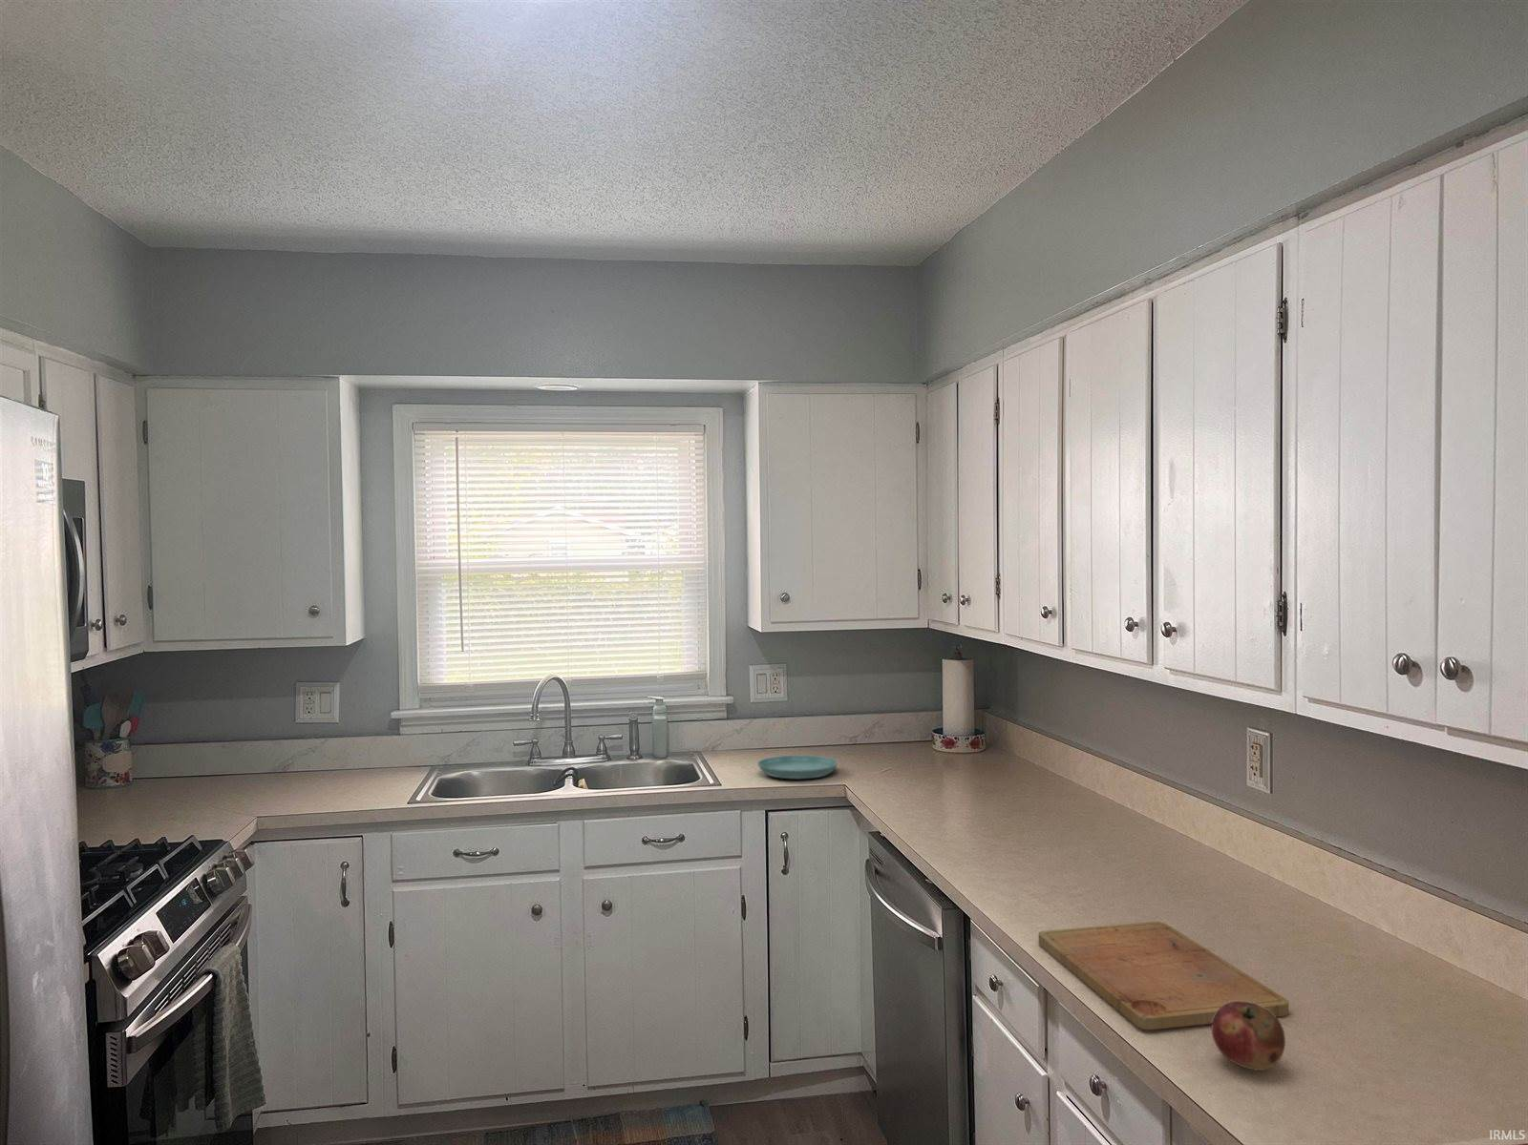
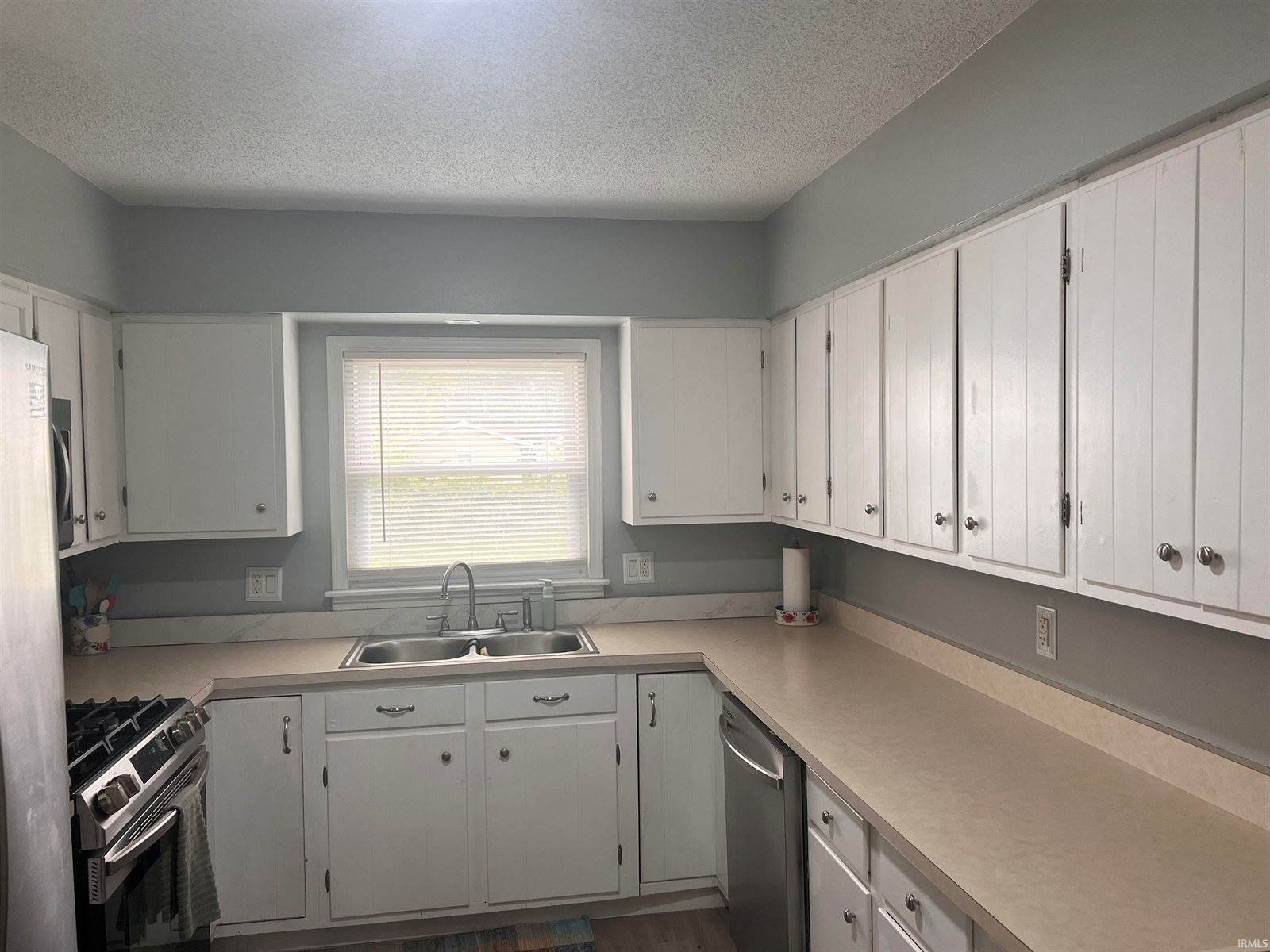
- fruit [1210,1001,1286,1072]
- cutting board [1038,921,1290,1031]
- saucer [757,755,839,779]
